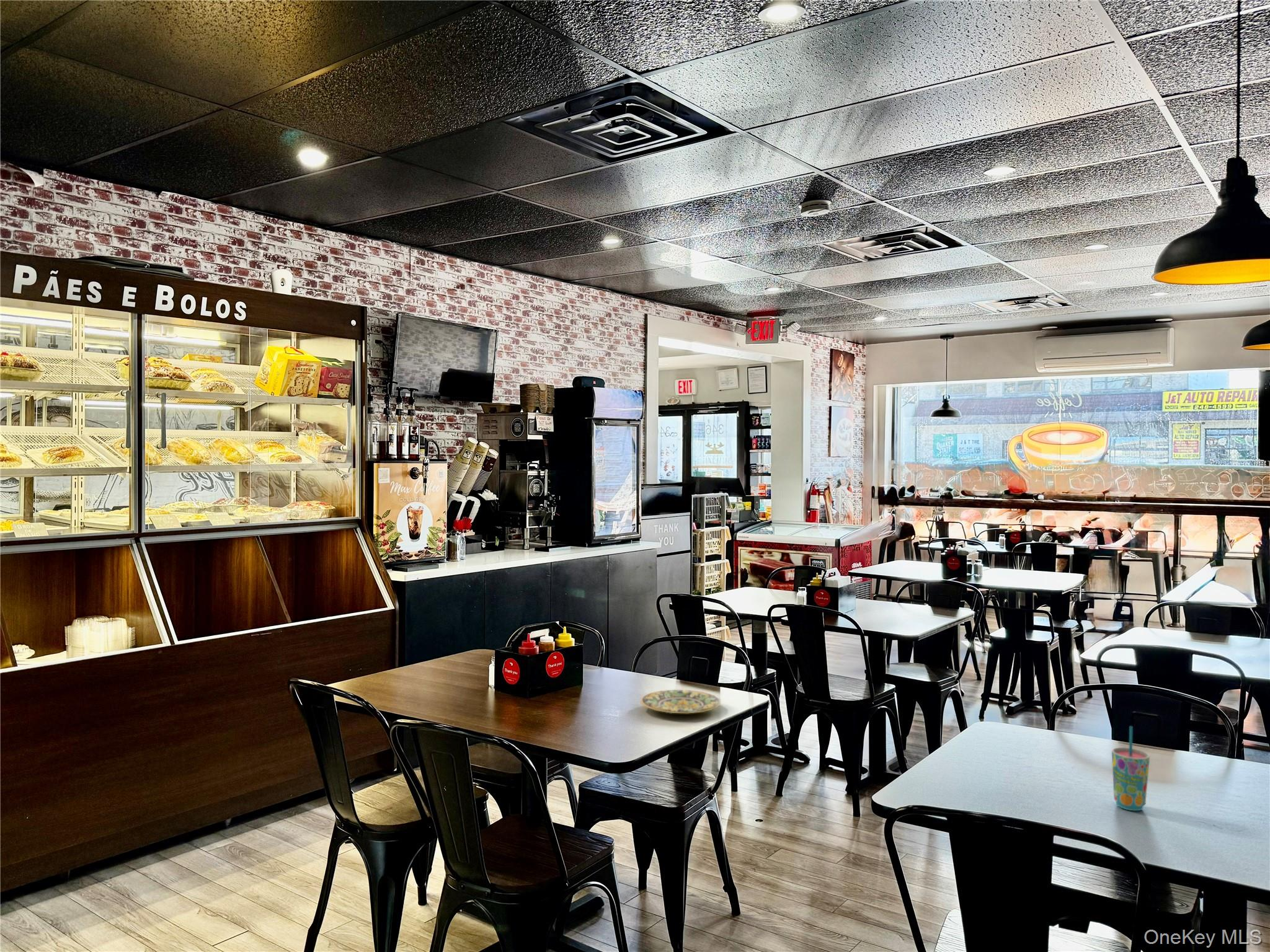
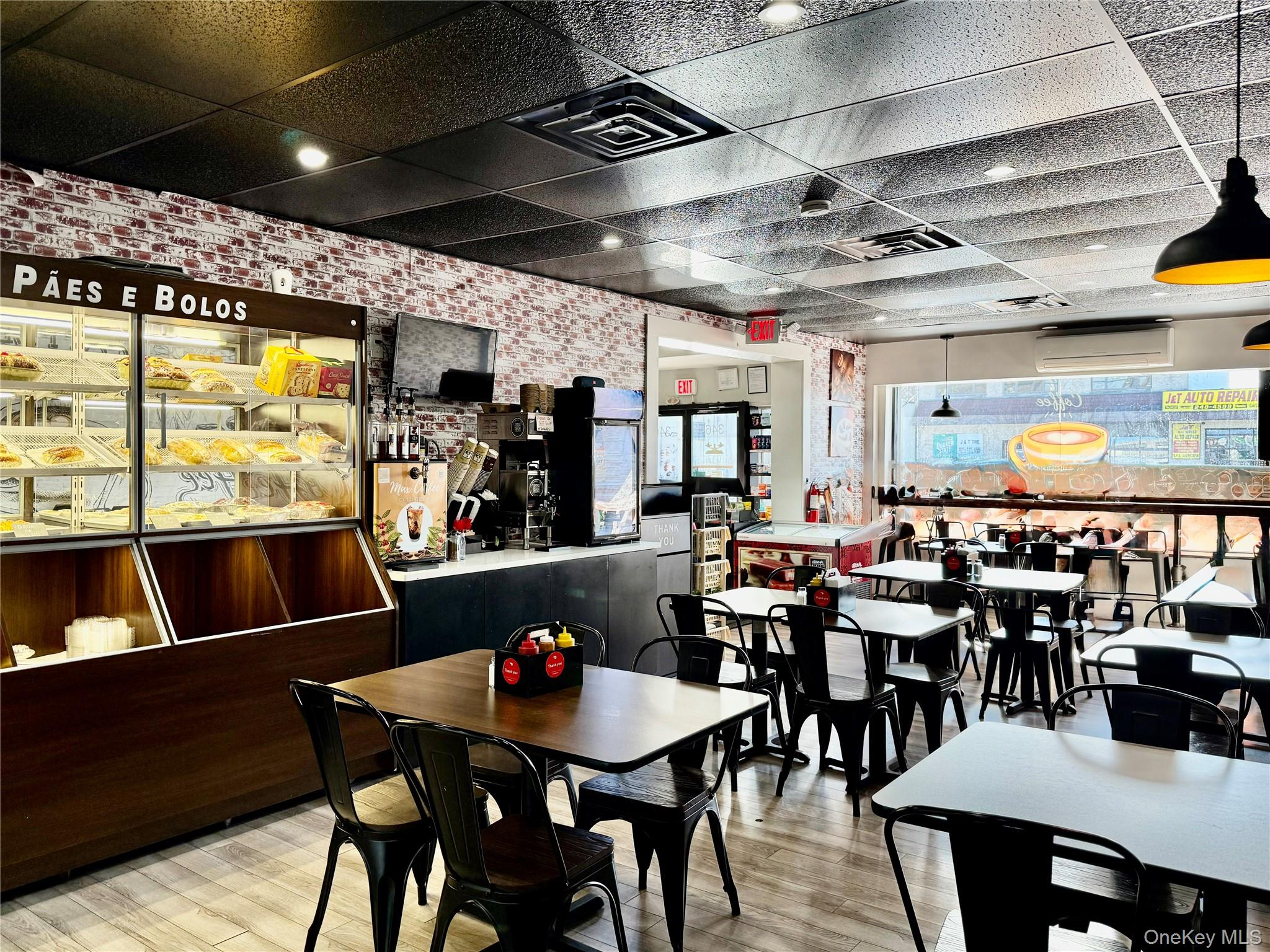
- cup [1111,726,1150,811]
- plate [640,689,721,714]
